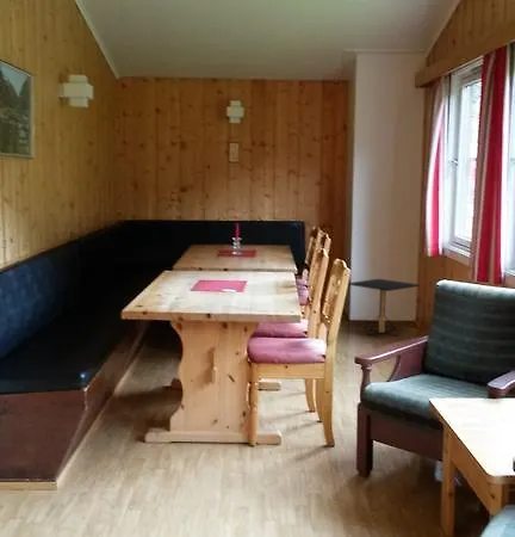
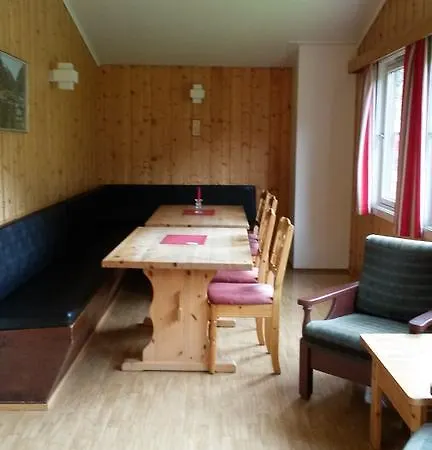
- side table [348,278,420,337]
